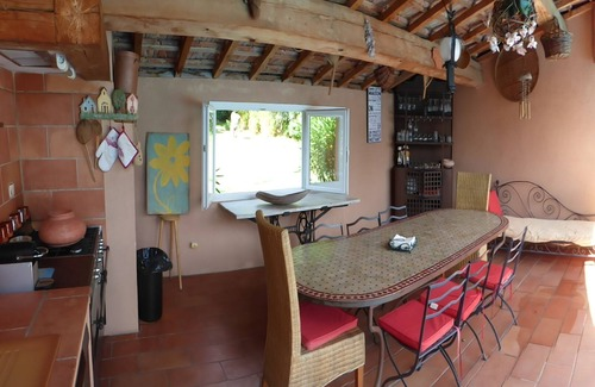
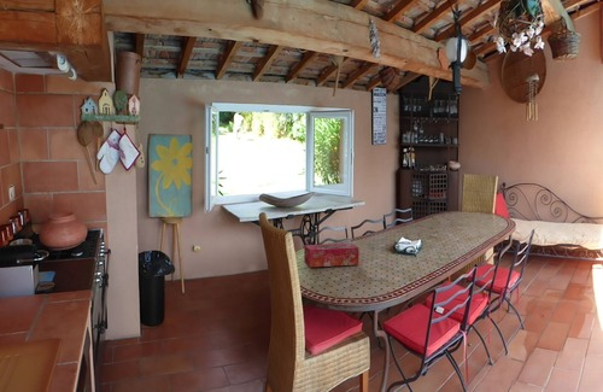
+ tissue box [303,242,359,268]
